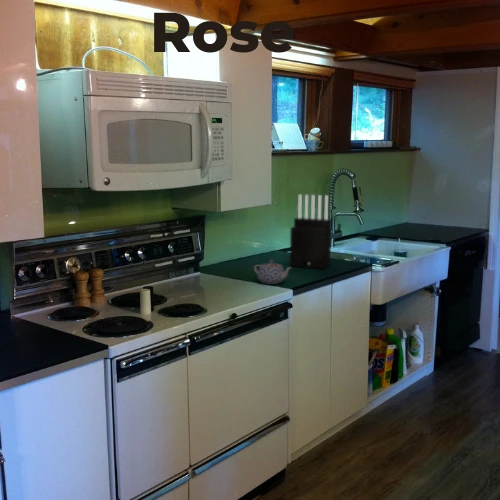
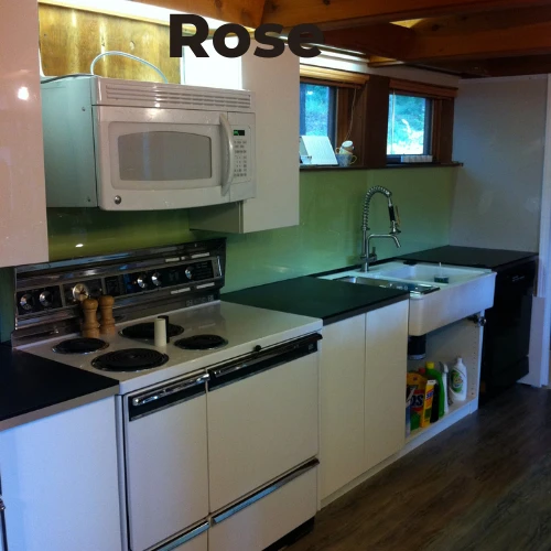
- knife block [289,194,332,270]
- teapot [253,259,293,285]
